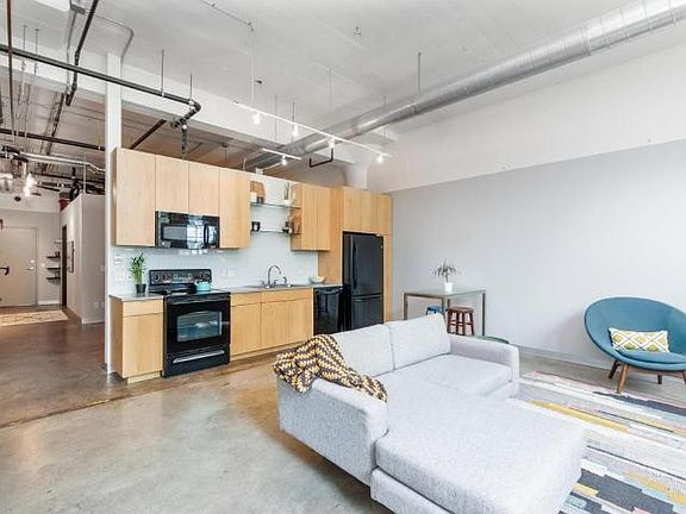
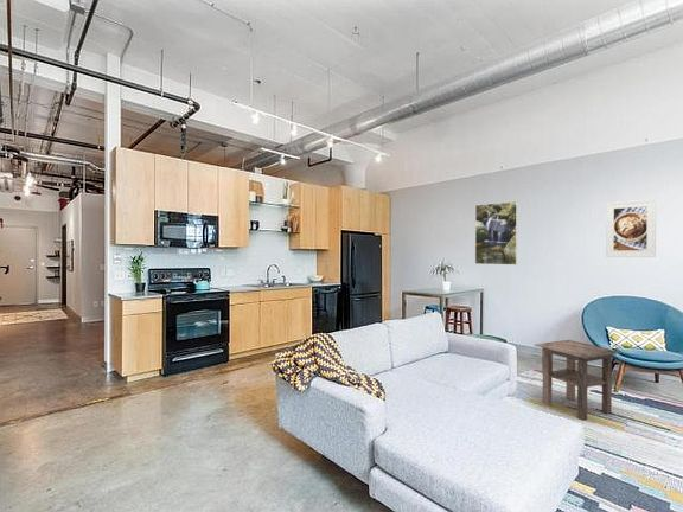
+ side table [534,339,623,422]
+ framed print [605,198,657,258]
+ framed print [474,200,518,265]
